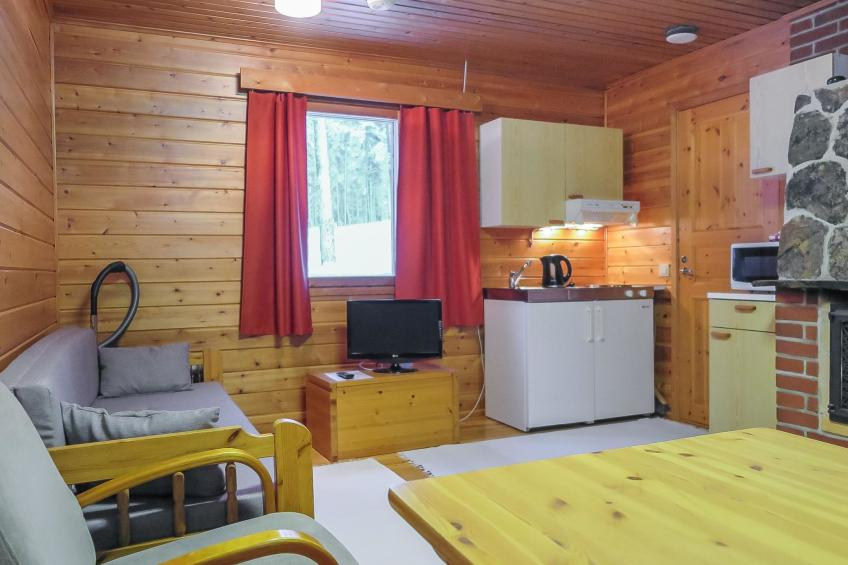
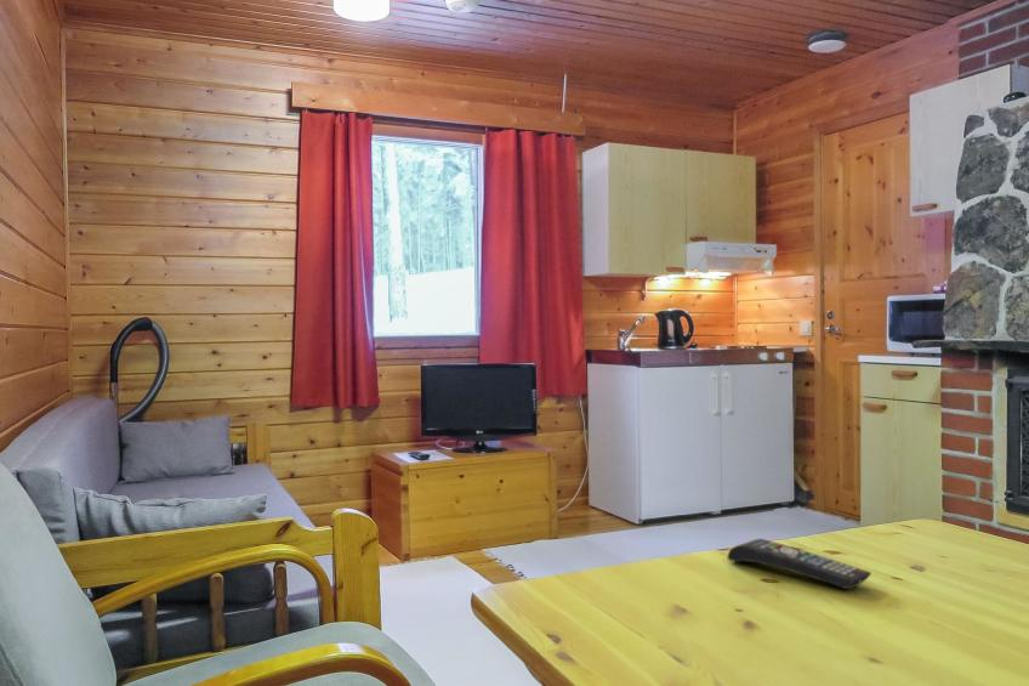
+ remote control [727,538,872,590]
